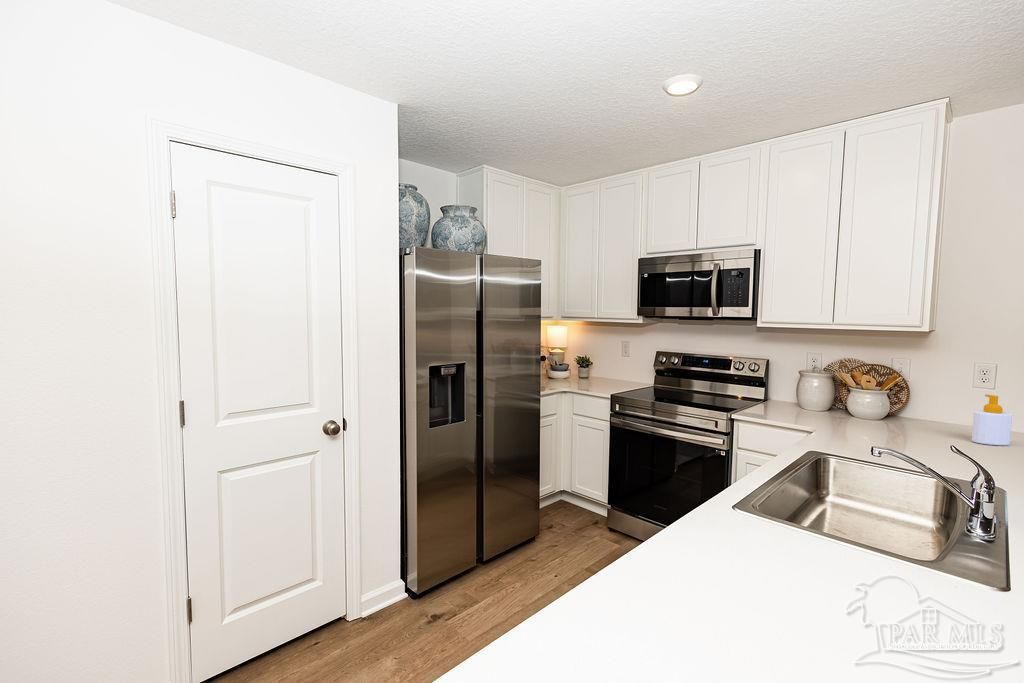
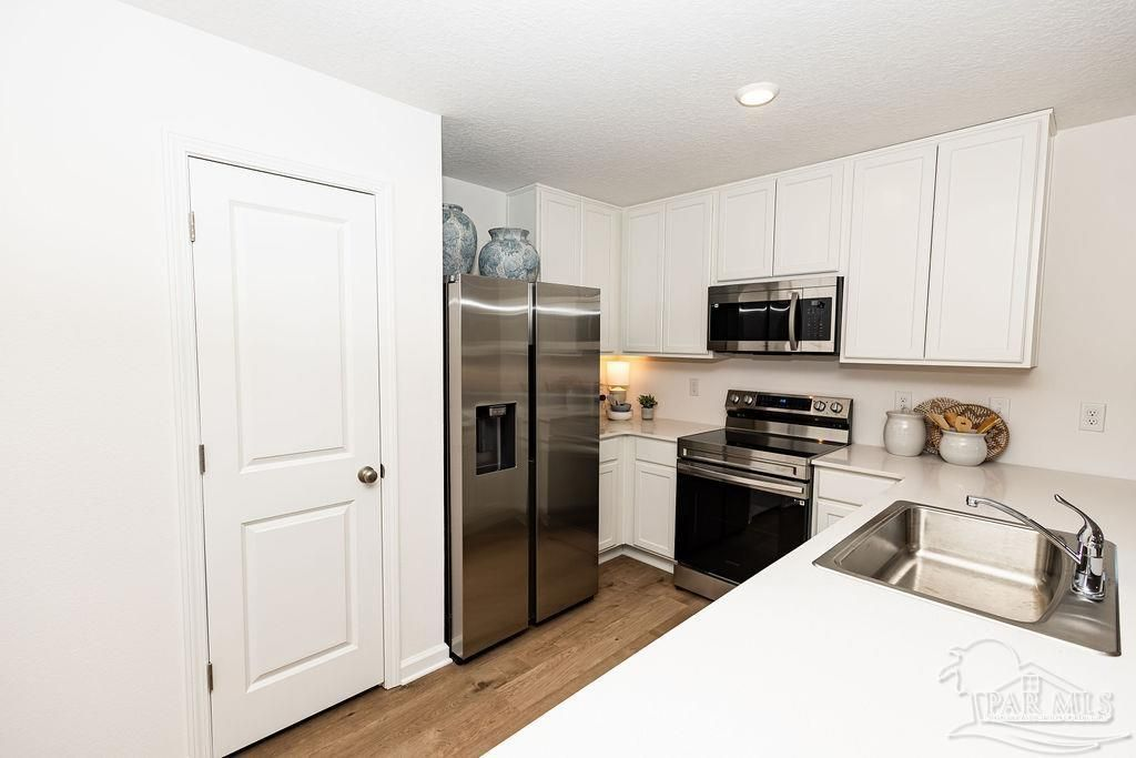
- soap bottle [971,393,1013,446]
